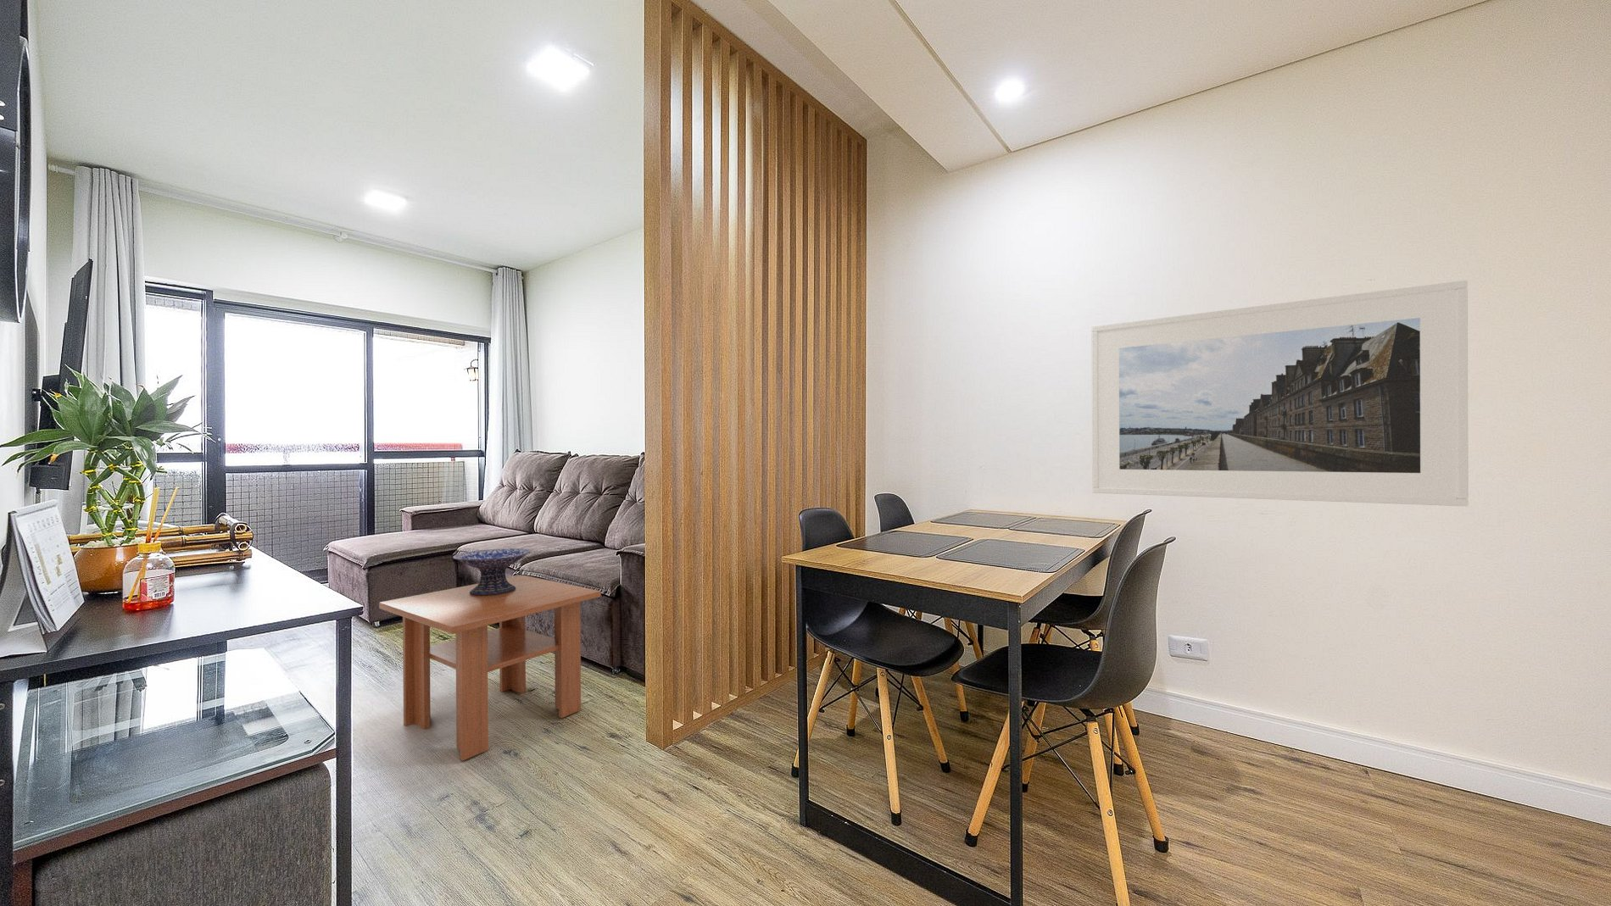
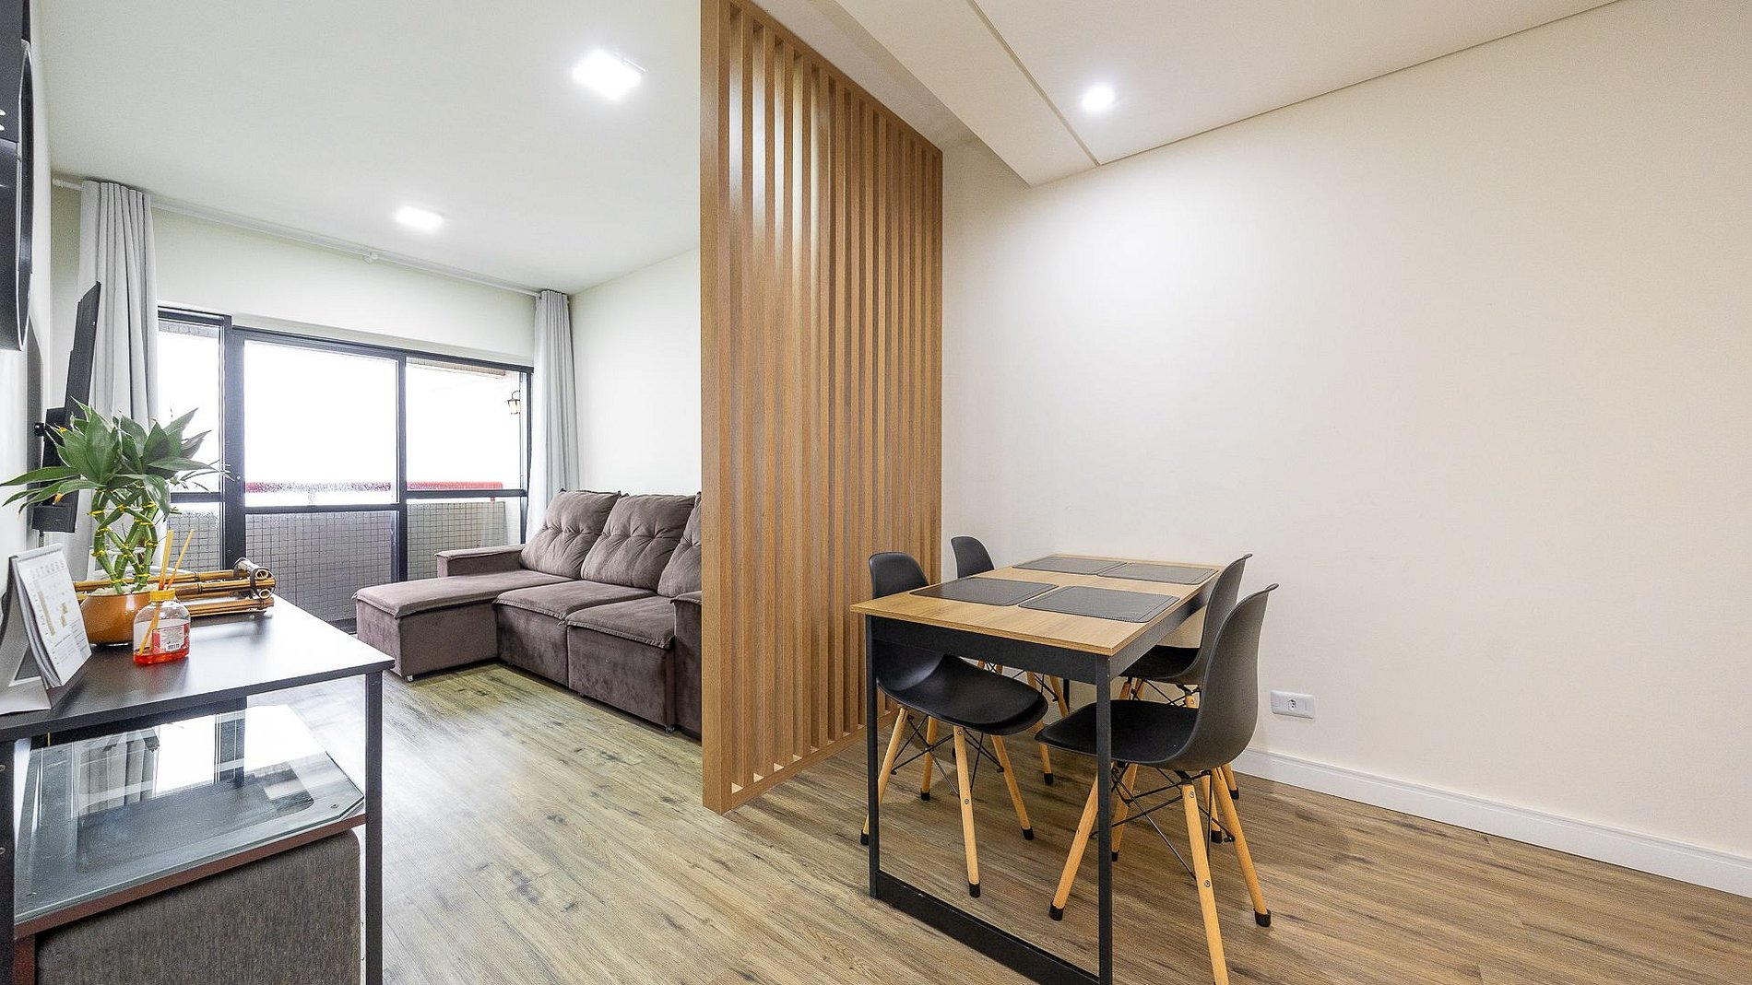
- decorative bowl [451,548,531,595]
- coffee table [378,574,602,761]
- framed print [1091,280,1469,507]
